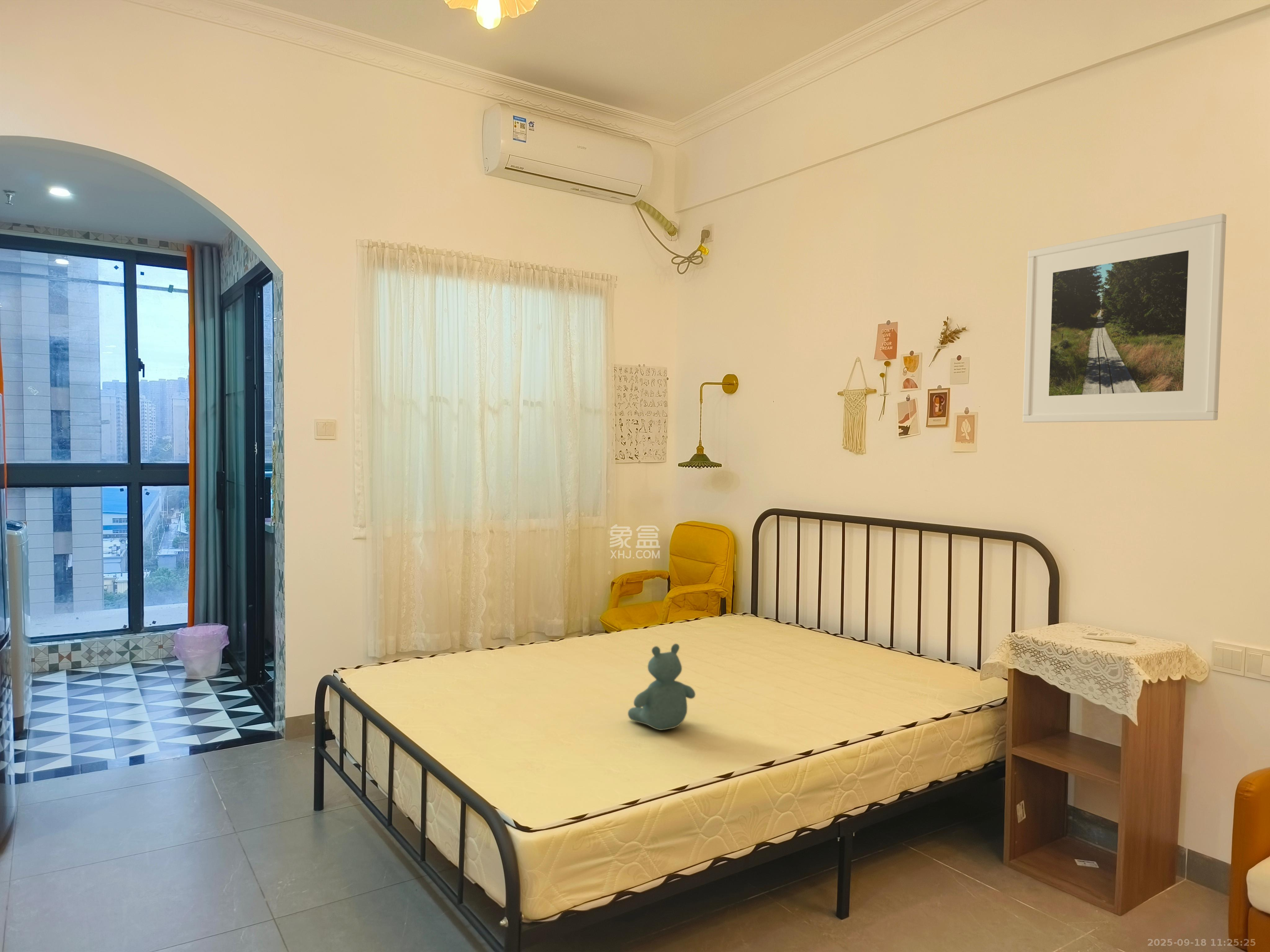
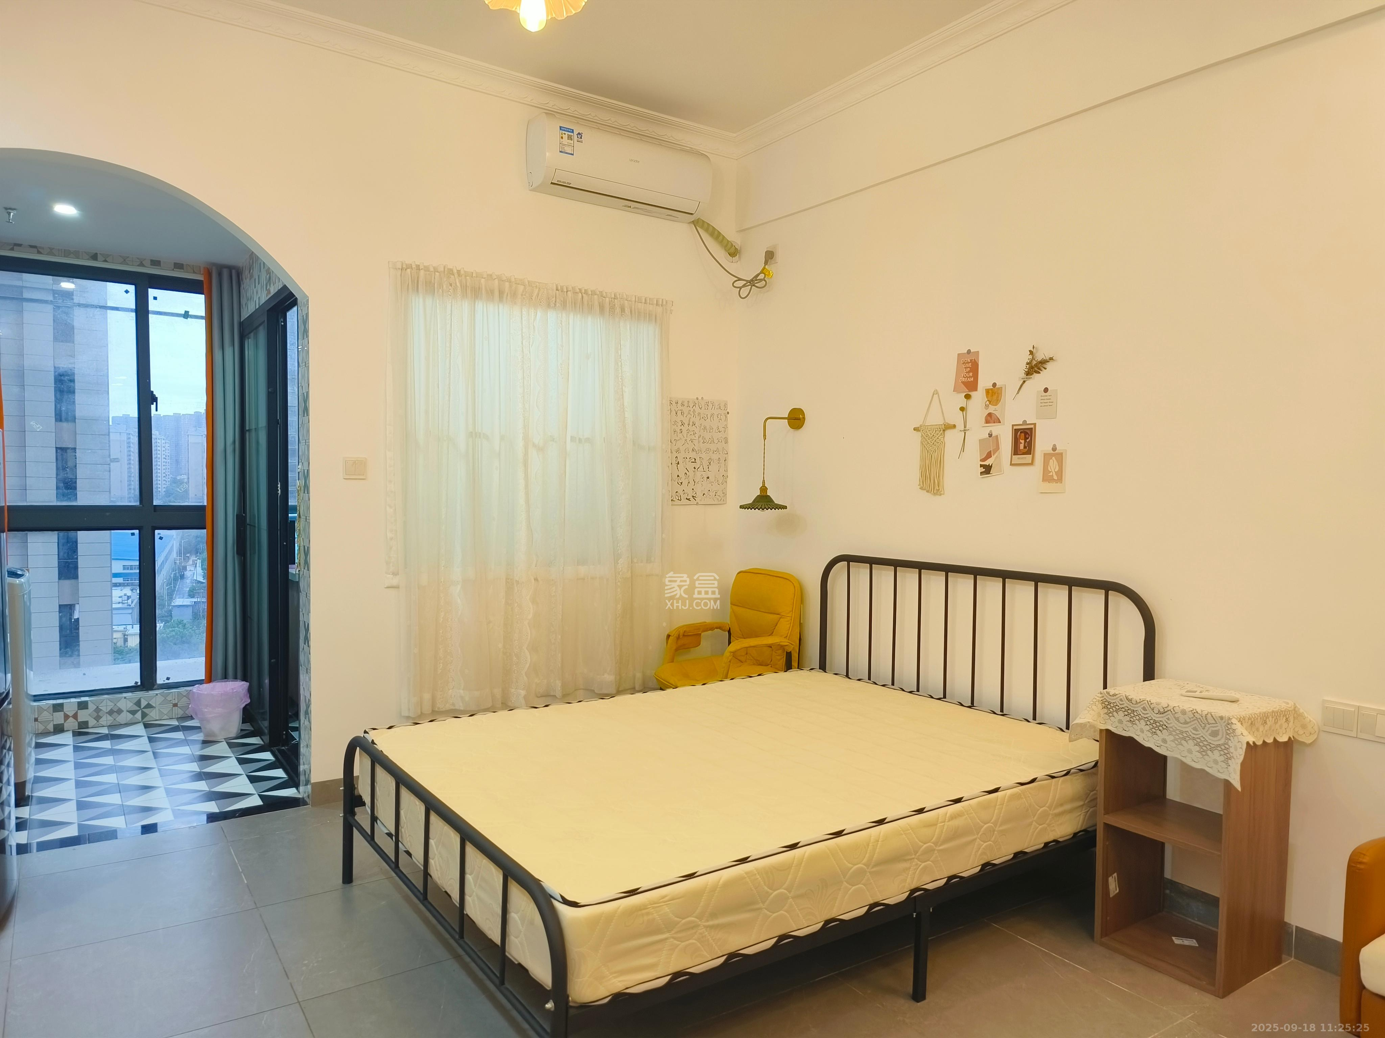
- stuffed bear [628,643,695,730]
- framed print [1022,213,1227,423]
